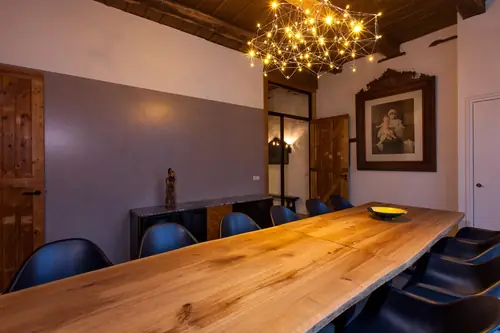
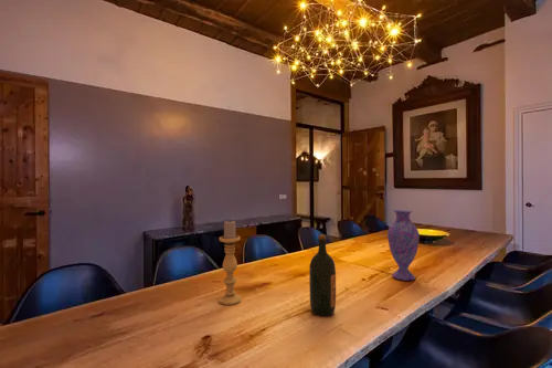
+ candle holder [217,219,242,306]
+ wine bottle [308,233,337,317]
+ vase [386,209,421,282]
